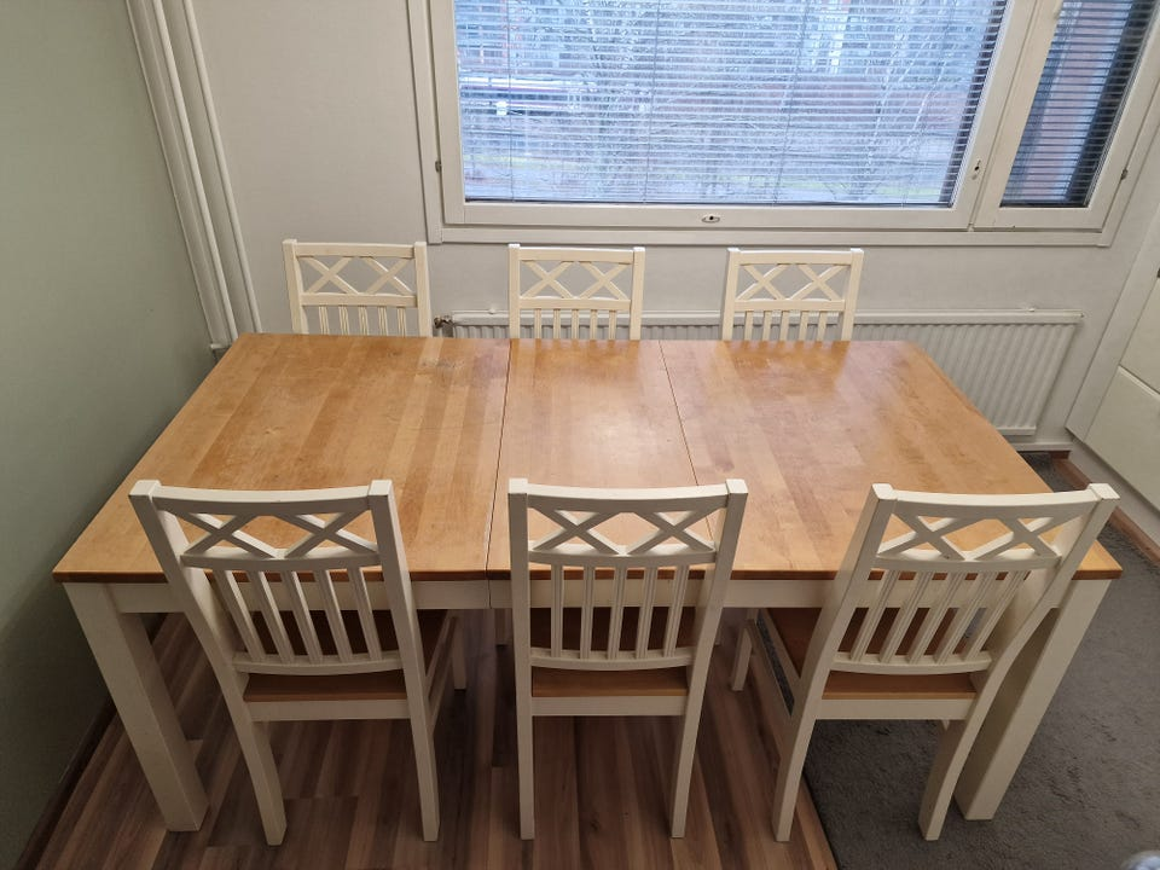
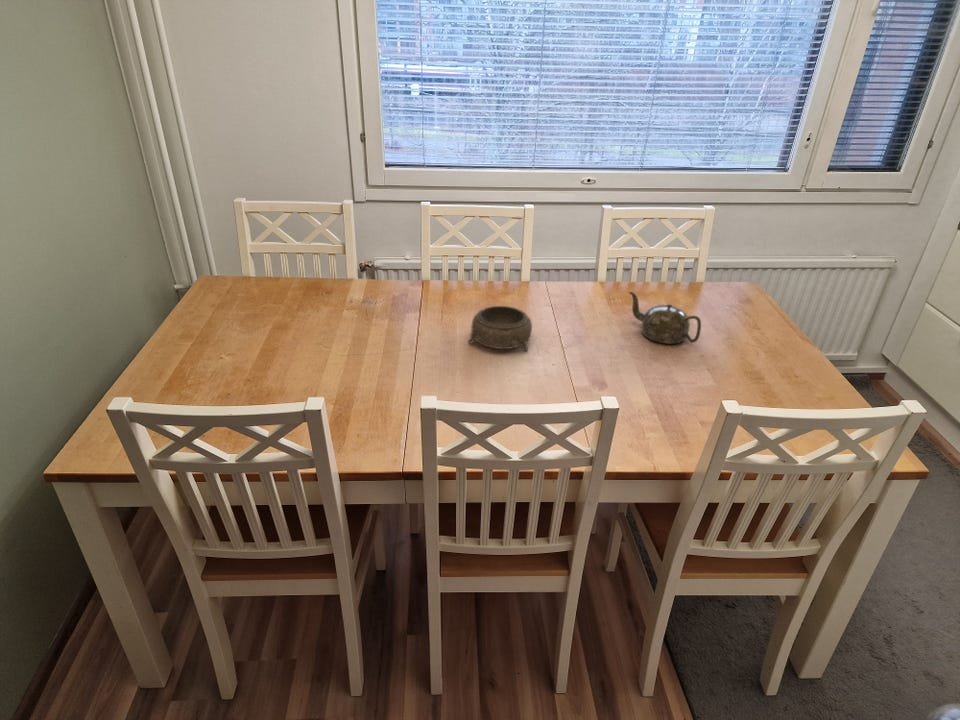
+ teapot [628,291,702,345]
+ decorative bowl [467,305,533,352]
